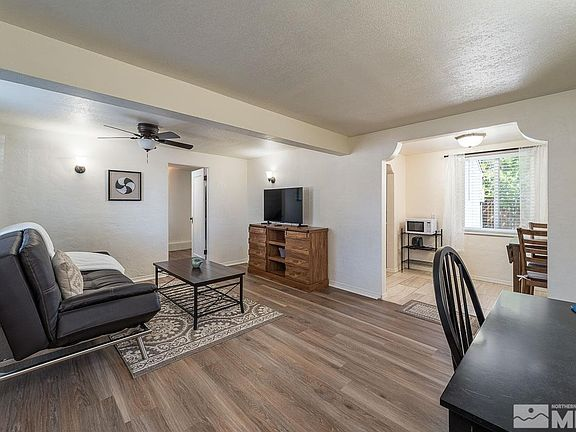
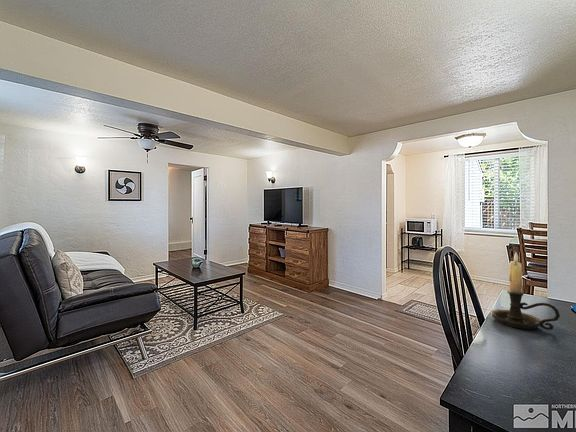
+ candle holder [491,252,561,331]
